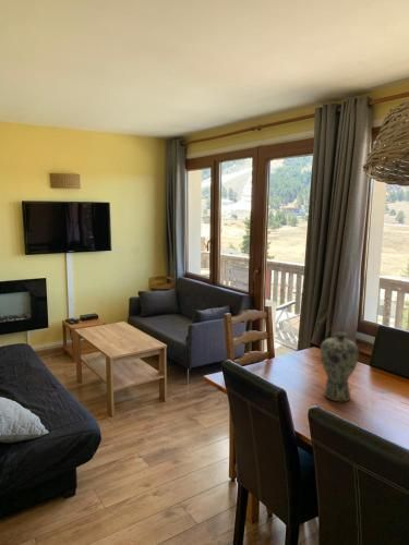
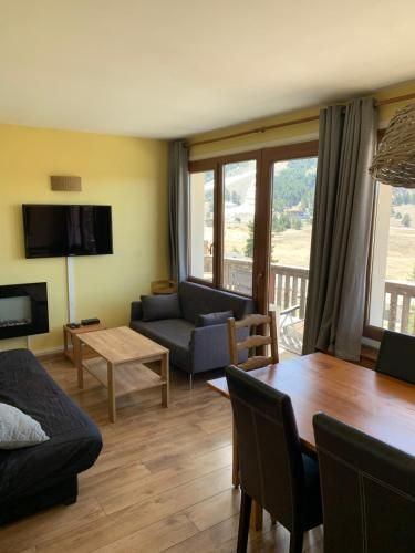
- vase [320,331,360,402]
